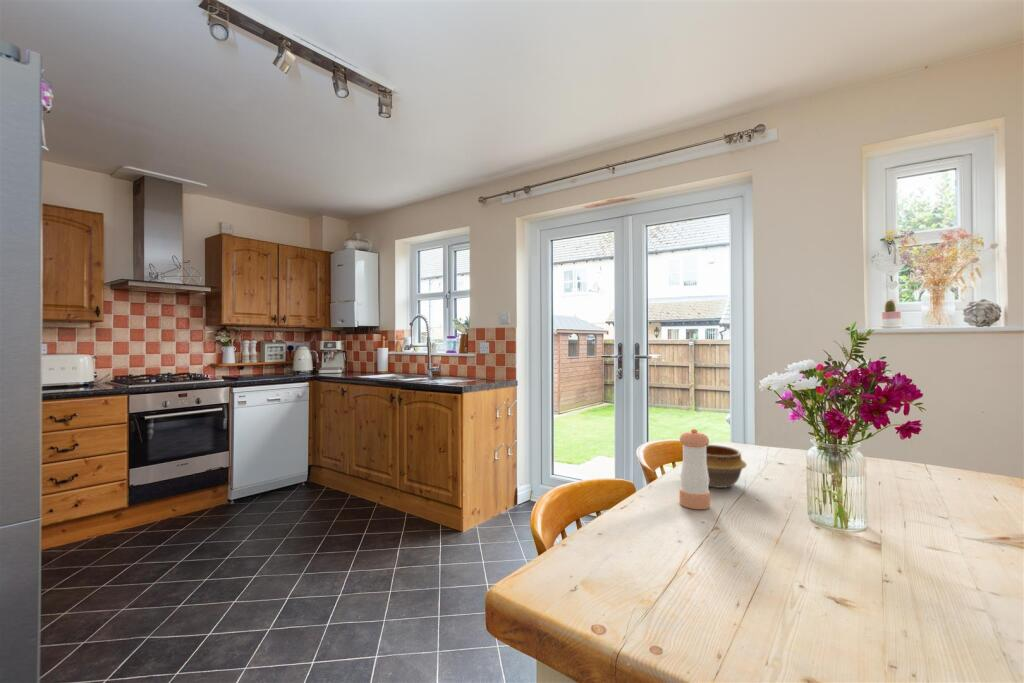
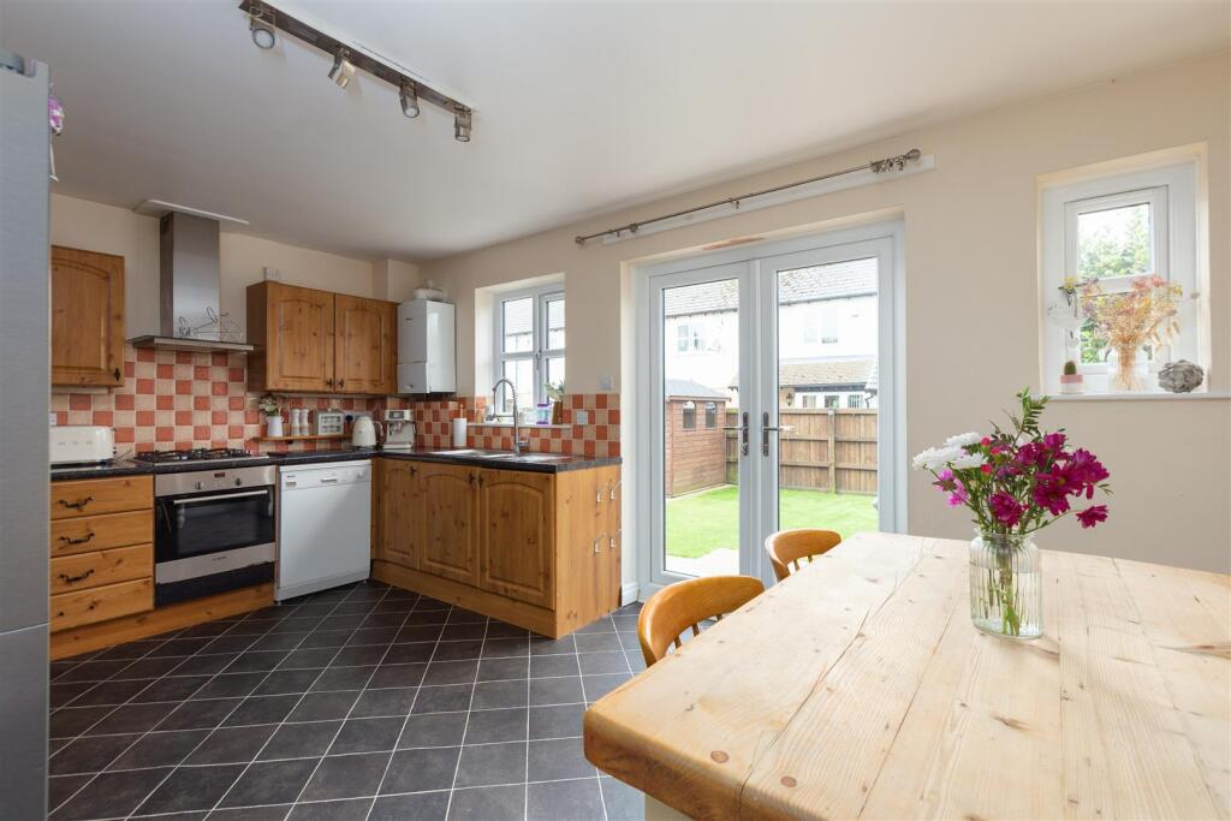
- pepper shaker [678,428,711,510]
- bowl [705,444,748,489]
